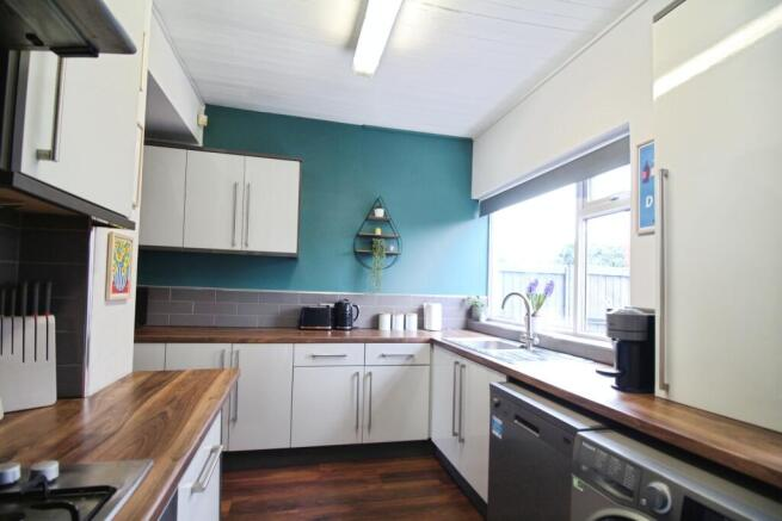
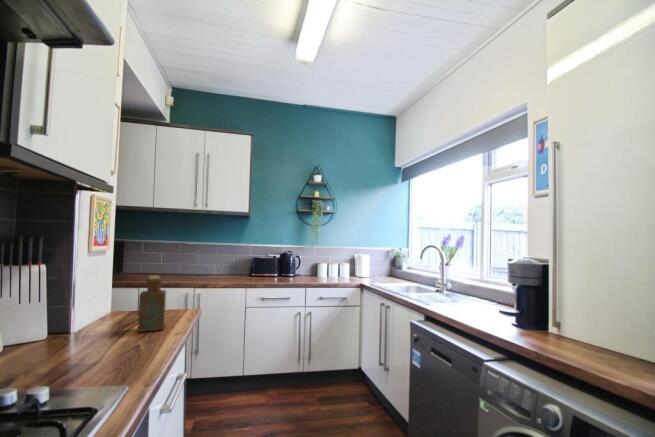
+ bottle [136,275,167,333]
